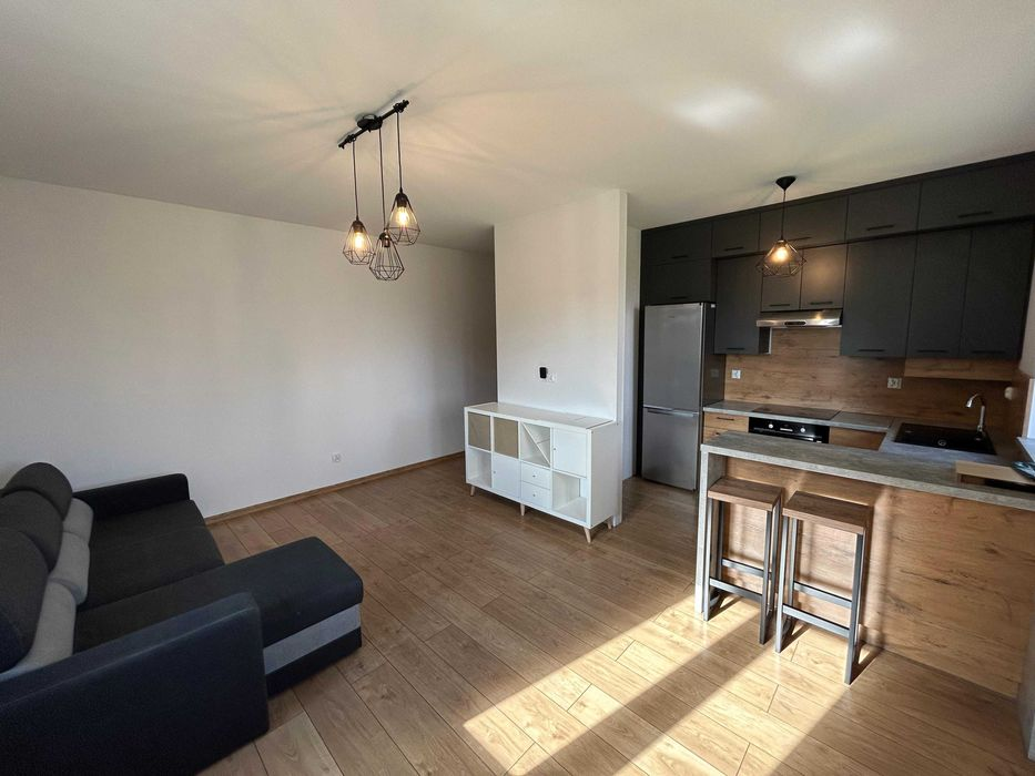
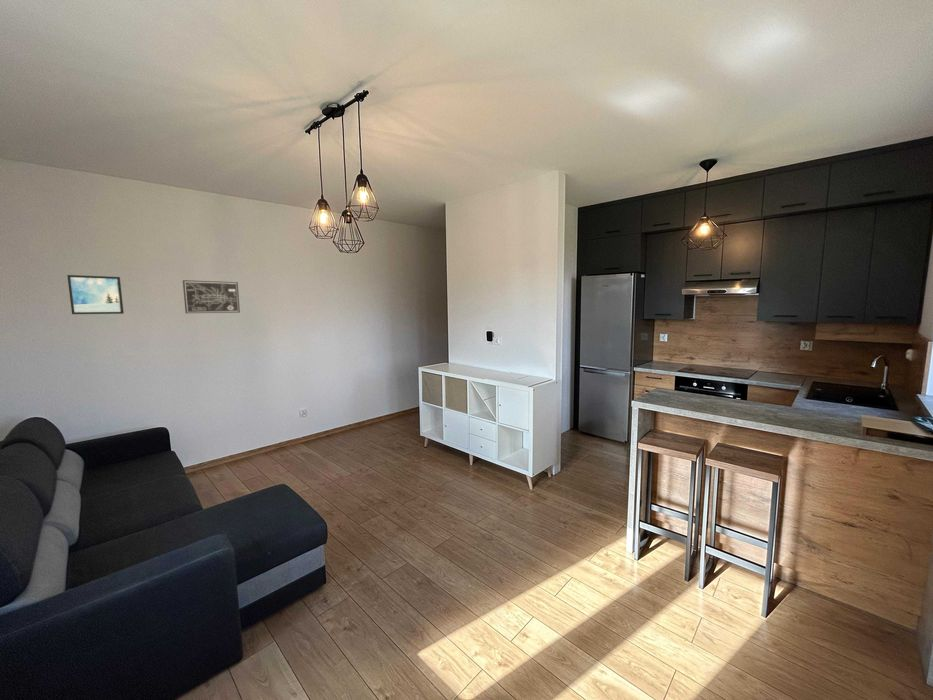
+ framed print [66,274,125,315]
+ wall art [182,279,241,314]
